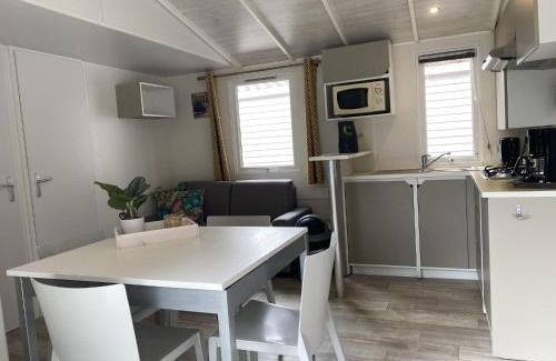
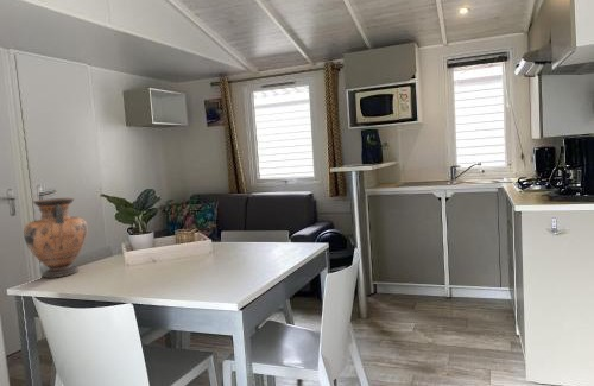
+ vase [23,197,89,279]
